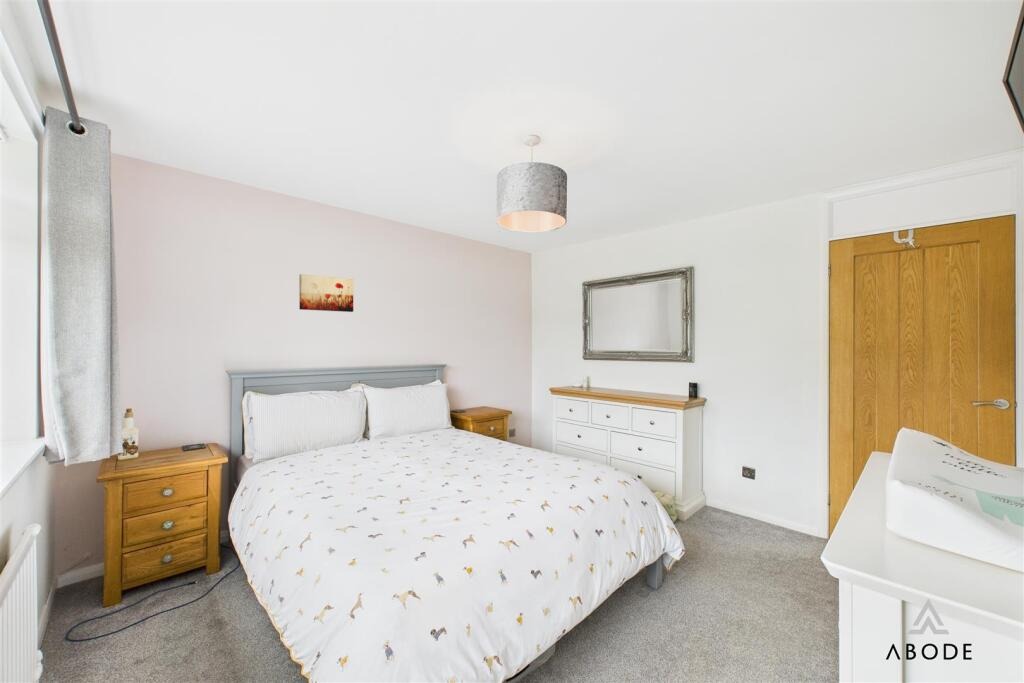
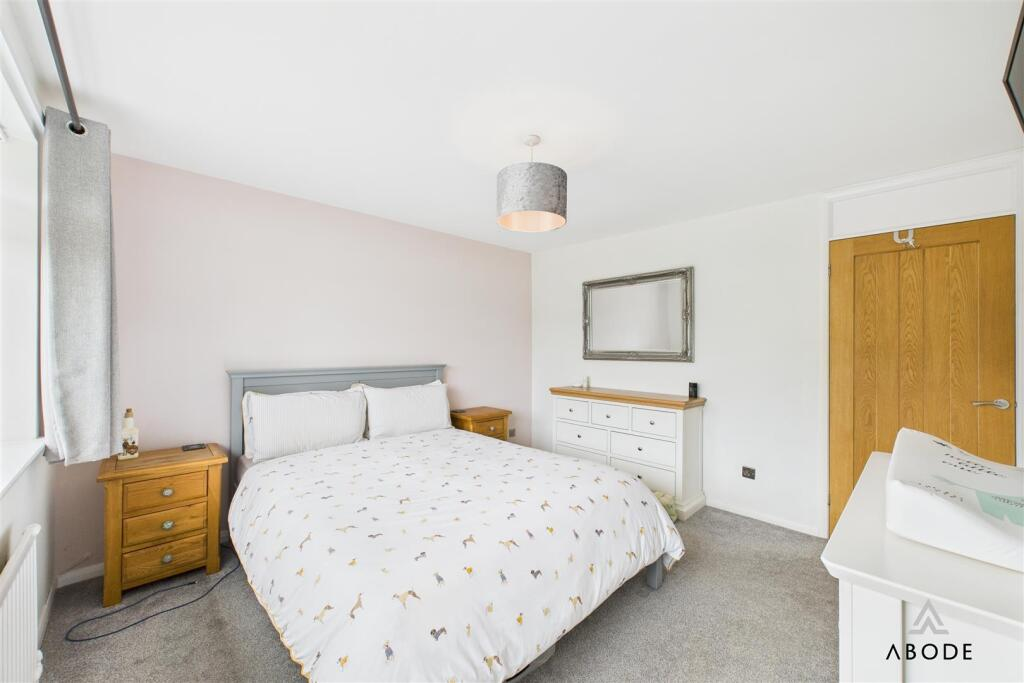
- wall art [298,273,354,313]
